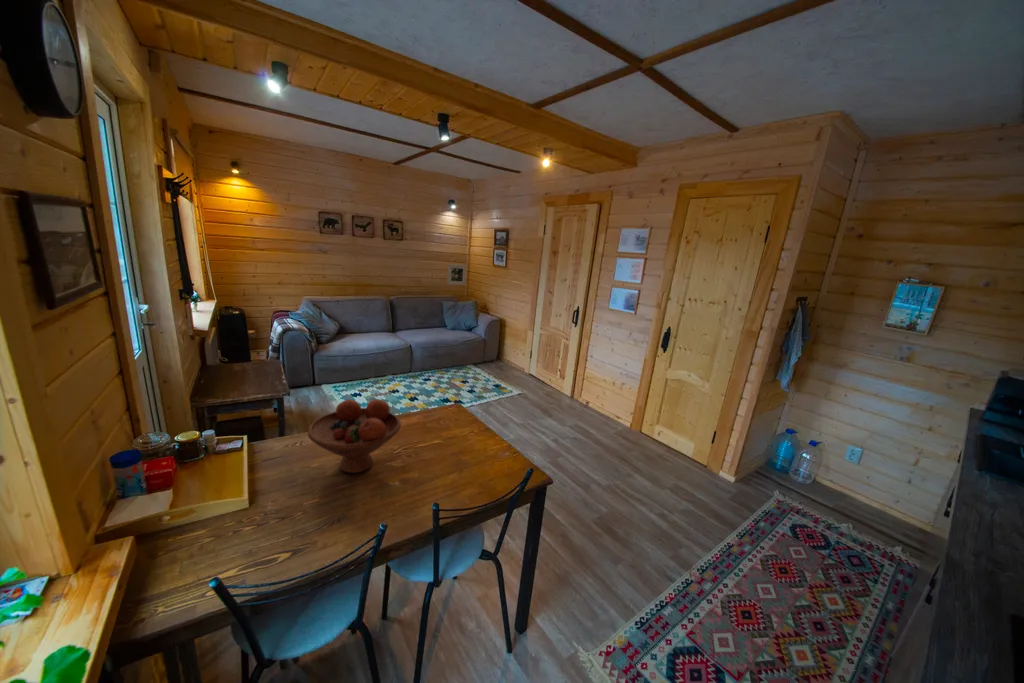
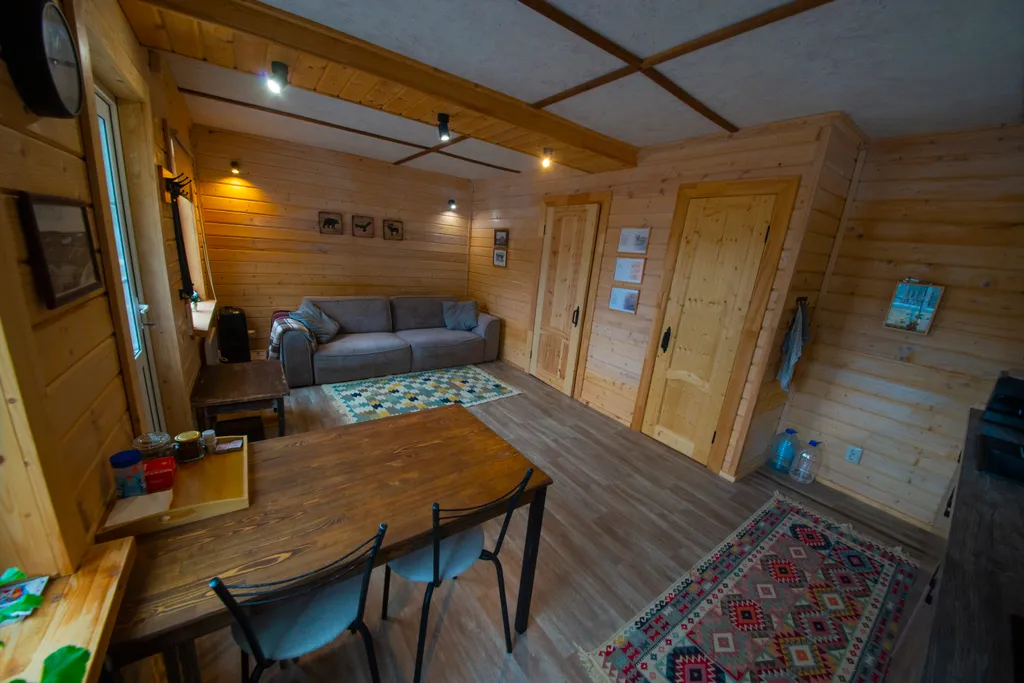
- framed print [446,263,468,286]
- fruit bowl [307,398,402,474]
